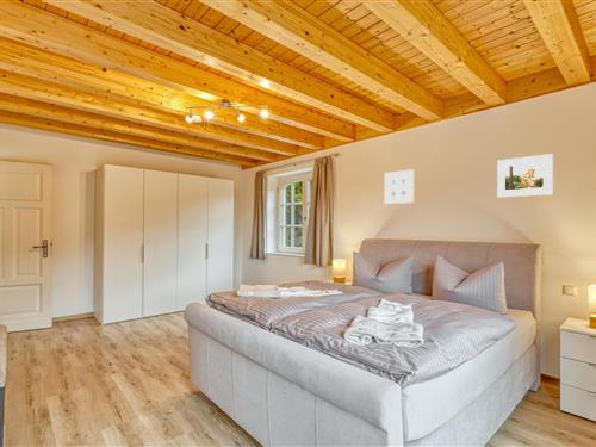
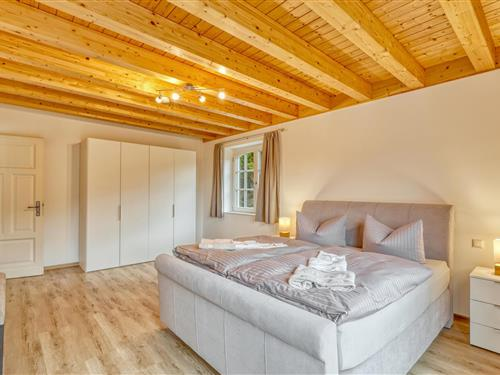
- wall art [384,168,415,205]
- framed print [496,153,554,198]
